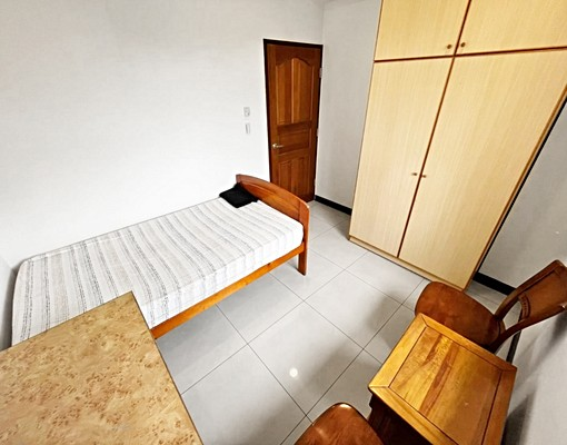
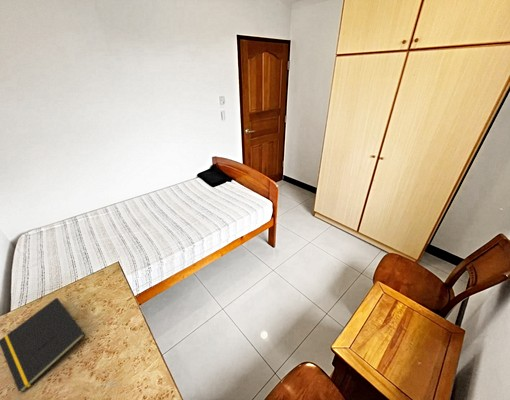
+ notepad [0,297,86,393]
